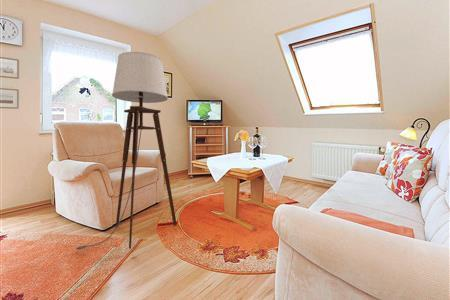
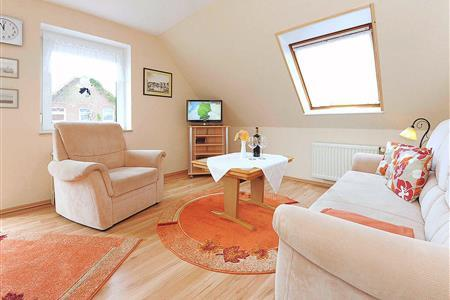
- floor lamp [73,51,178,251]
